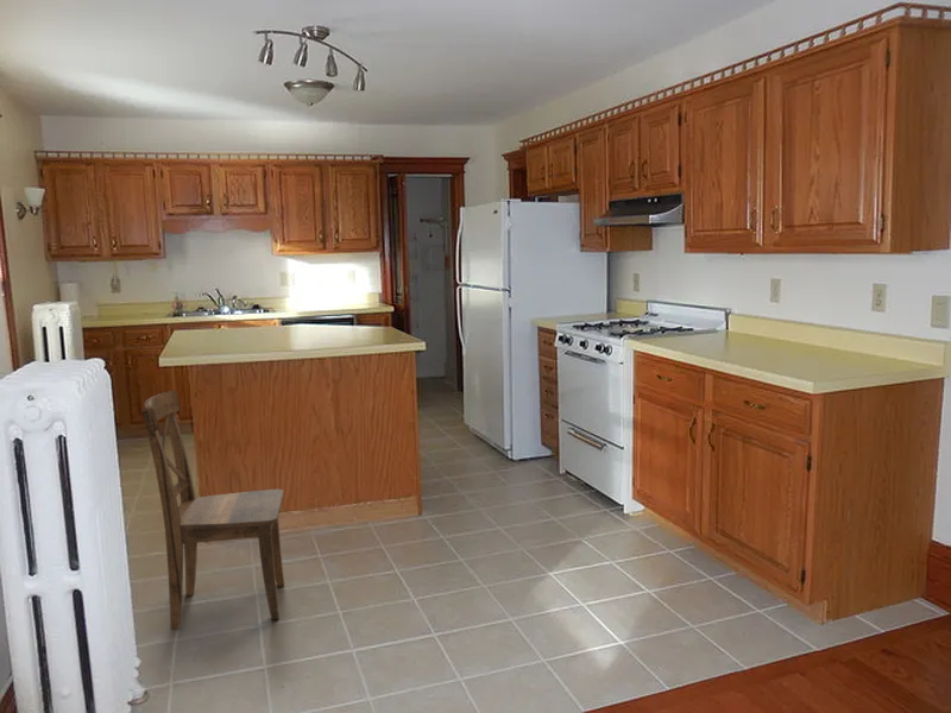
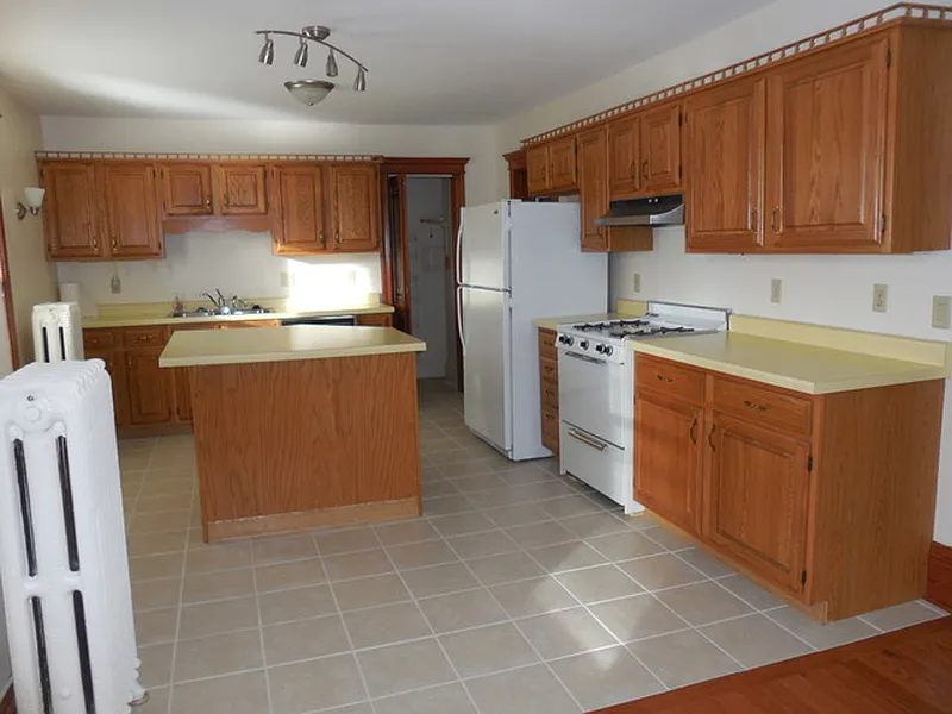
- dining chair [140,389,285,631]
